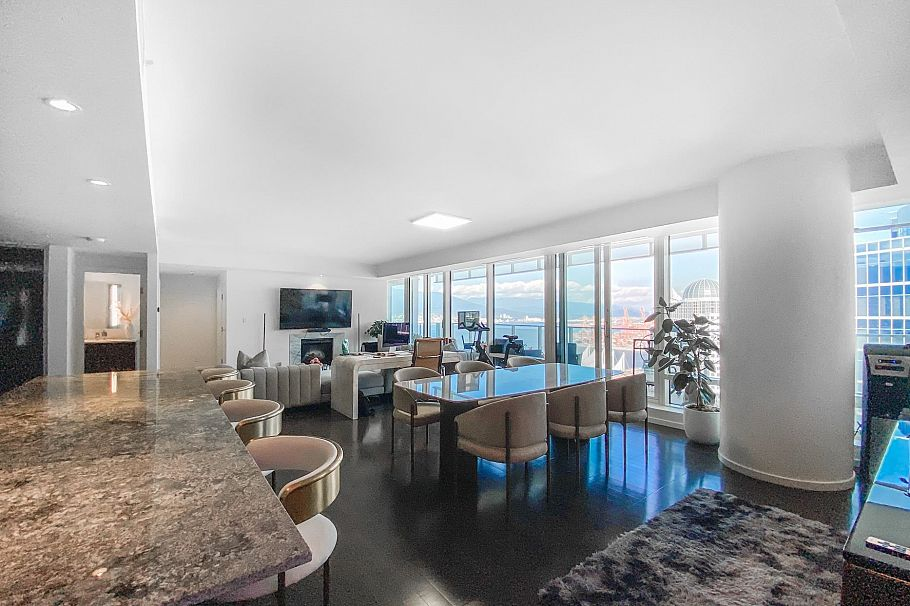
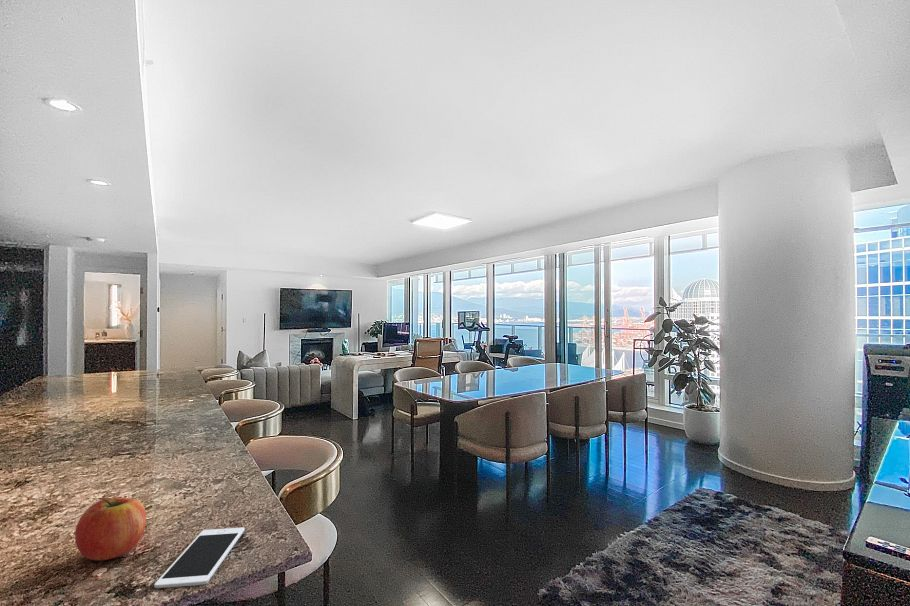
+ cell phone [153,527,246,589]
+ fruit [74,497,147,561]
